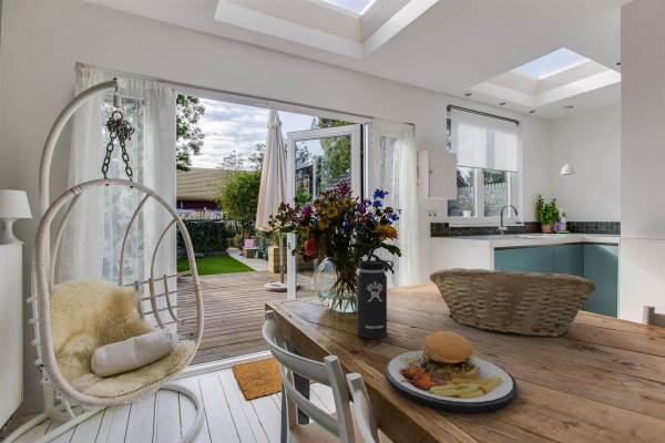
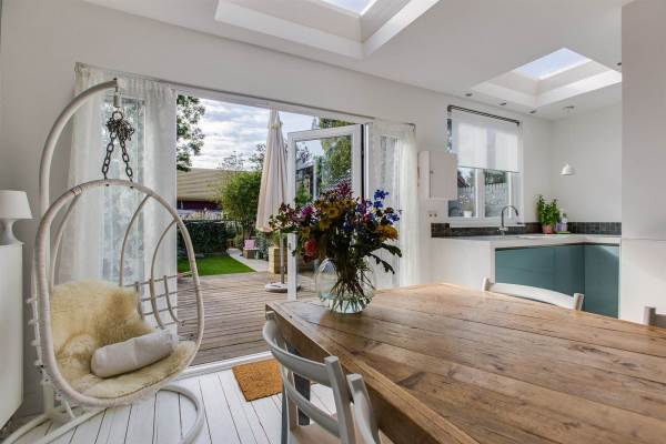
- plate [383,313,519,415]
- thermos bottle [356,247,395,340]
- fruit basket [429,267,597,338]
